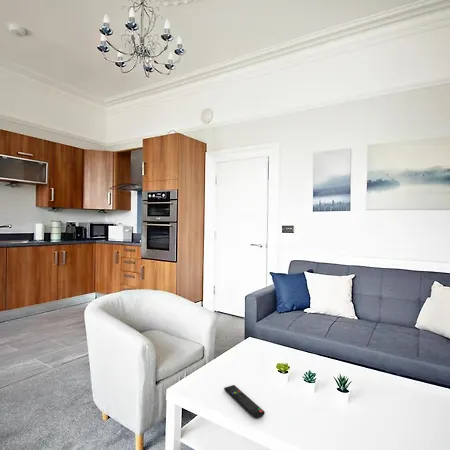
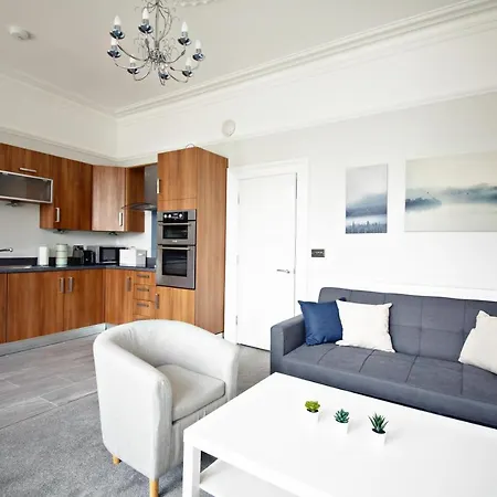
- remote control [223,384,266,419]
